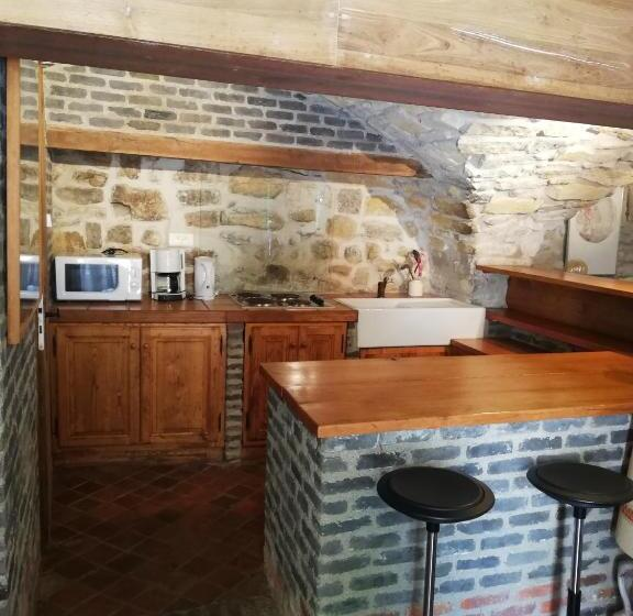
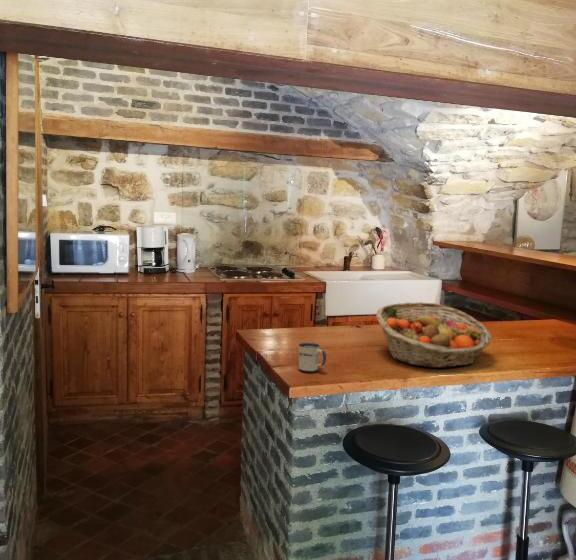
+ fruit basket [375,301,493,369]
+ mug [298,342,327,373]
